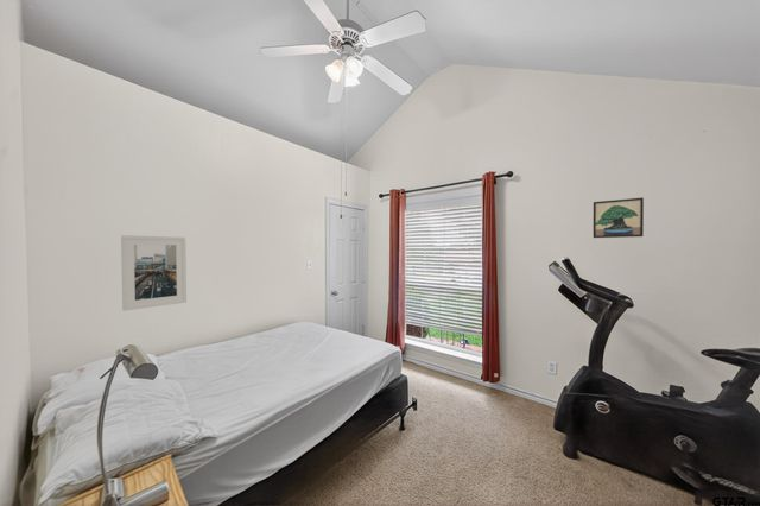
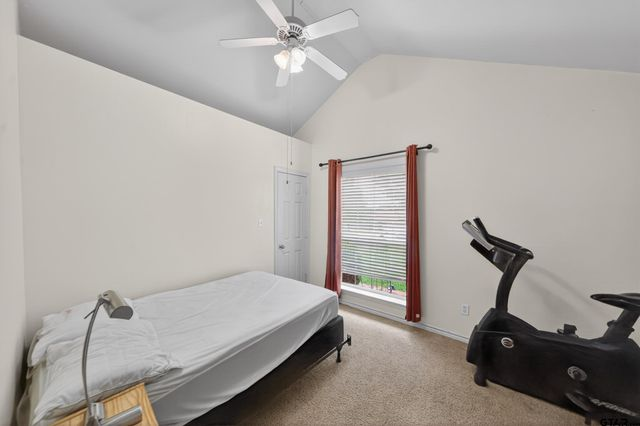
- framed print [593,196,645,239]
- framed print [120,234,188,311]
